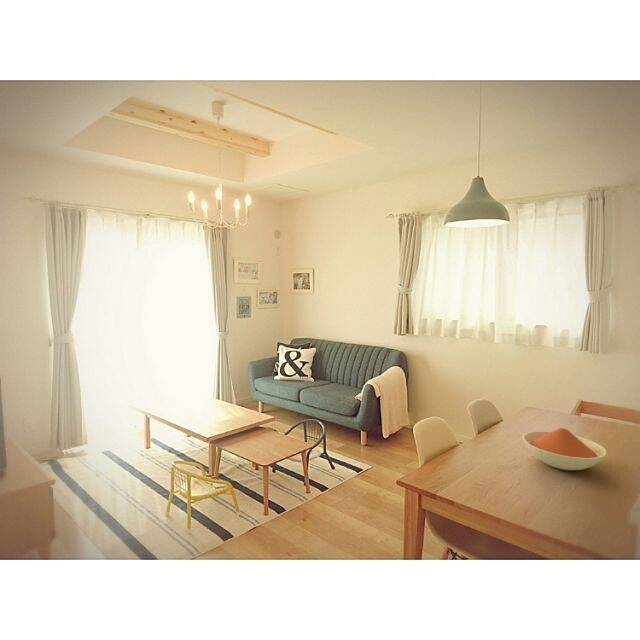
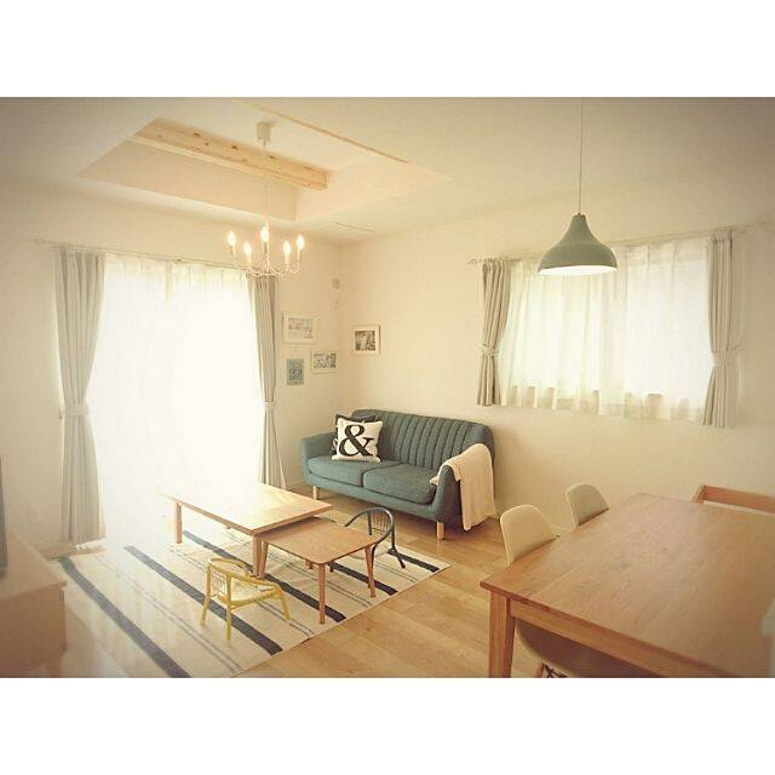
- bowl [522,427,608,471]
